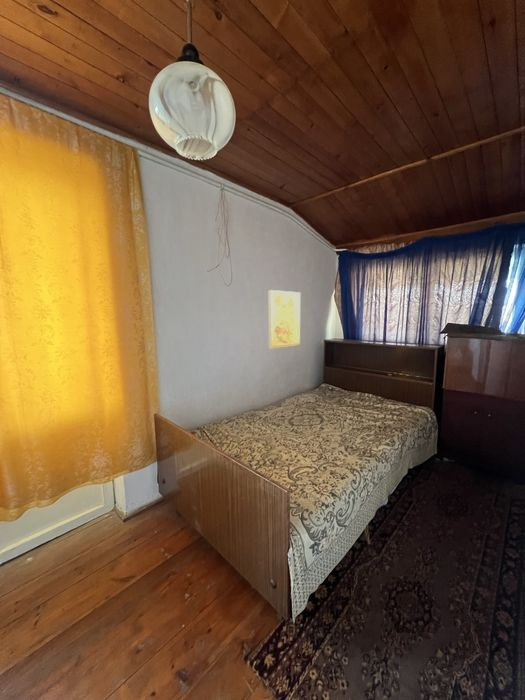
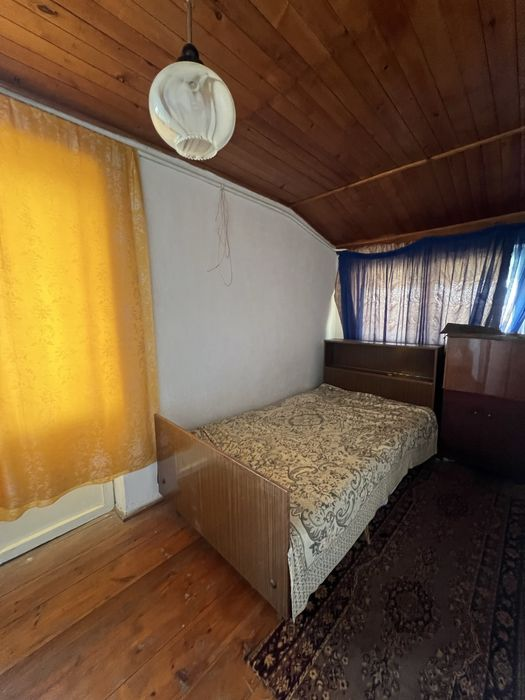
- wall art [268,289,301,350]
